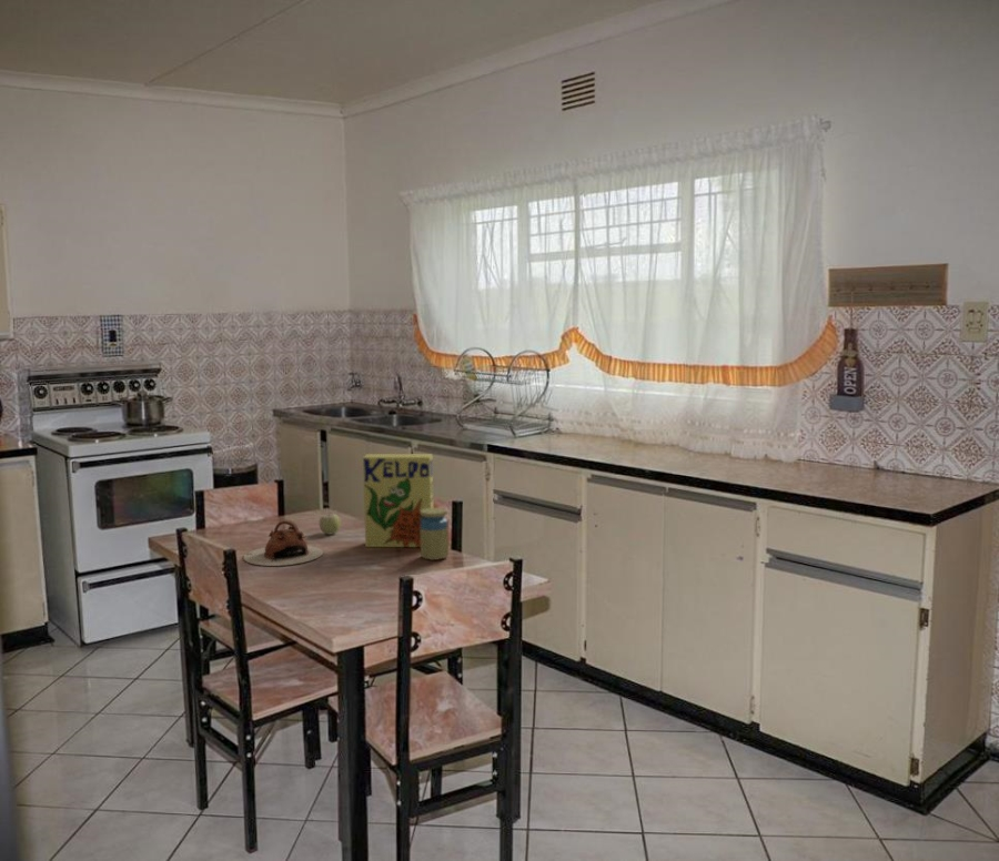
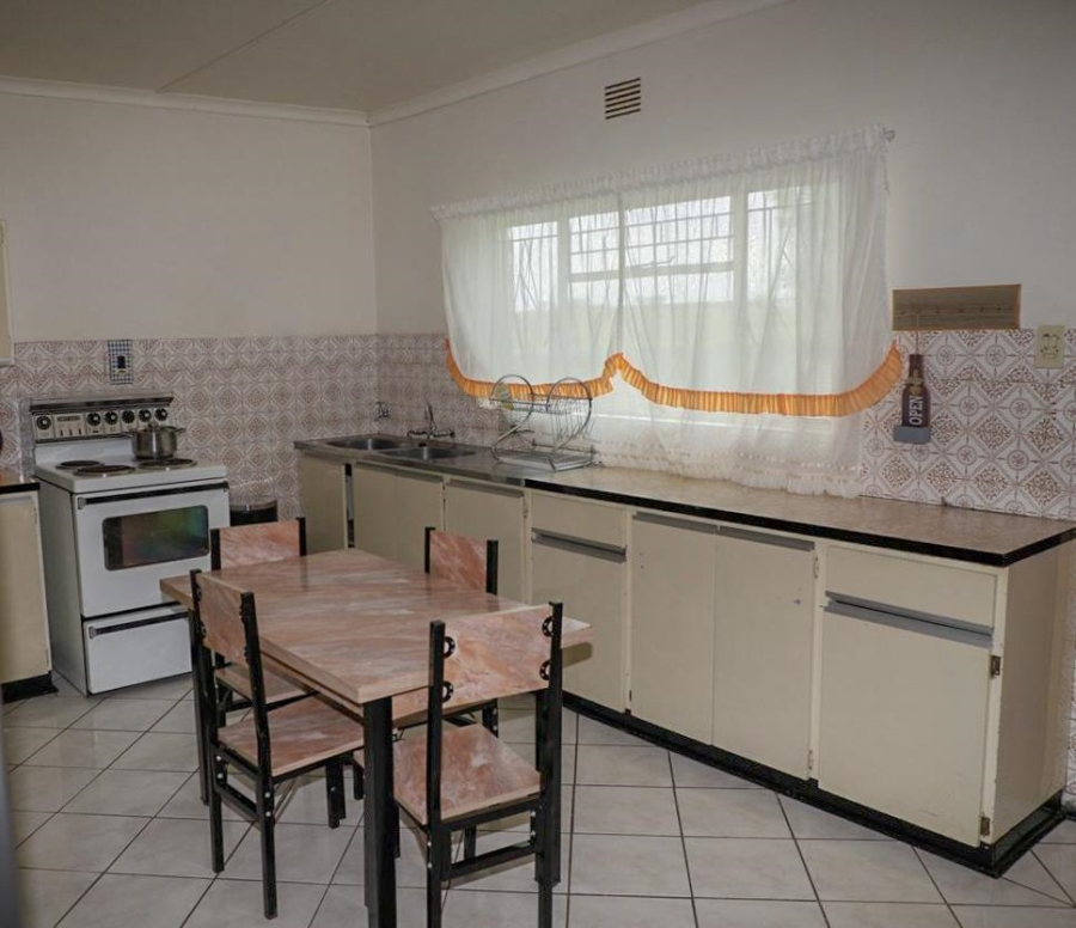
- jar [420,507,450,561]
- cereal box [362,453,434,548]
- teapot [243,519,324,567]
- fruit [319,510,342,536]
